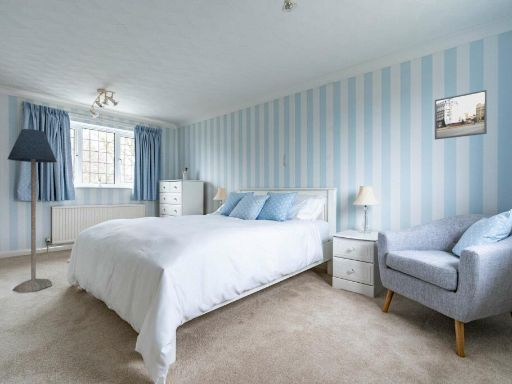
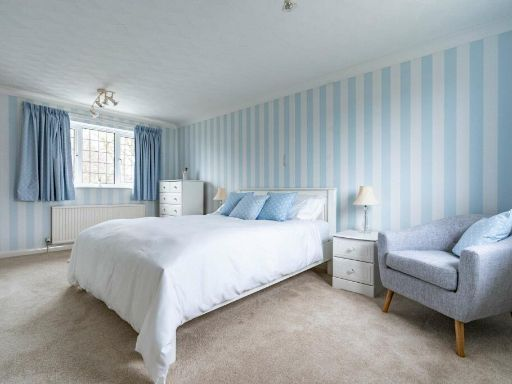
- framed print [434,89,488,140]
- floor lamp [7,128,58,294]
